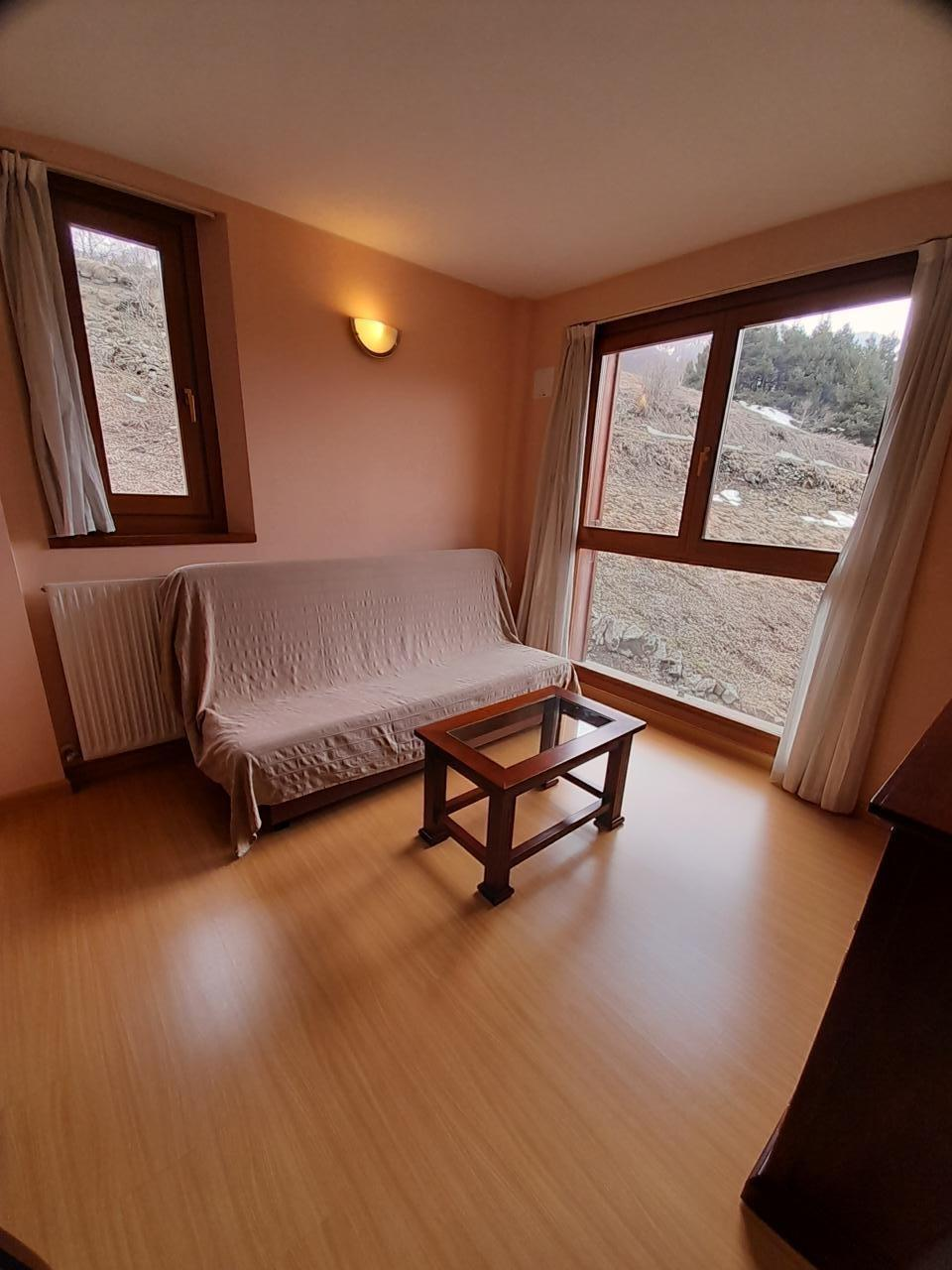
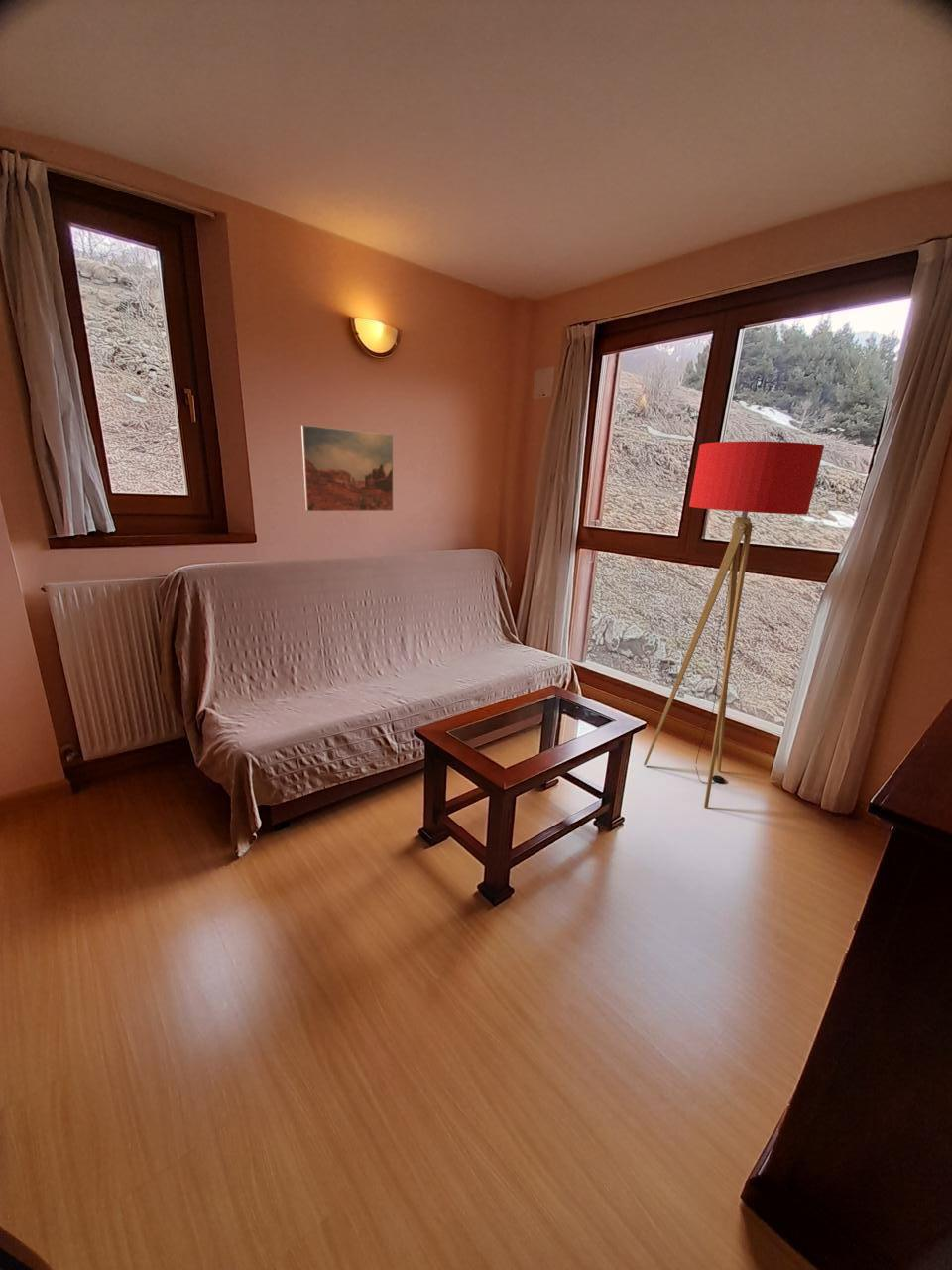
+ floor lamp [643,441,825,810]
+ wall art [300,425,394,512]
